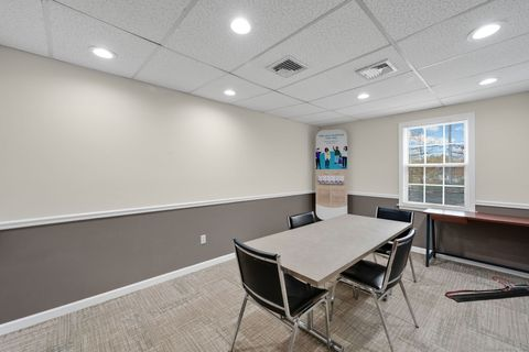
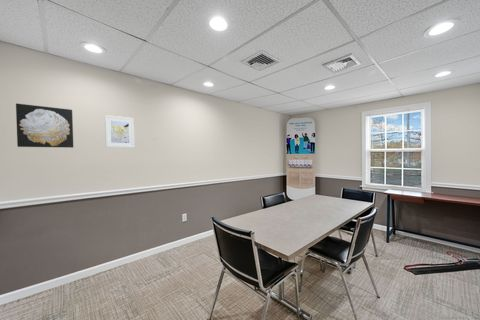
+ wall art [15,103,74,149]
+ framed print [104,114,135,149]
